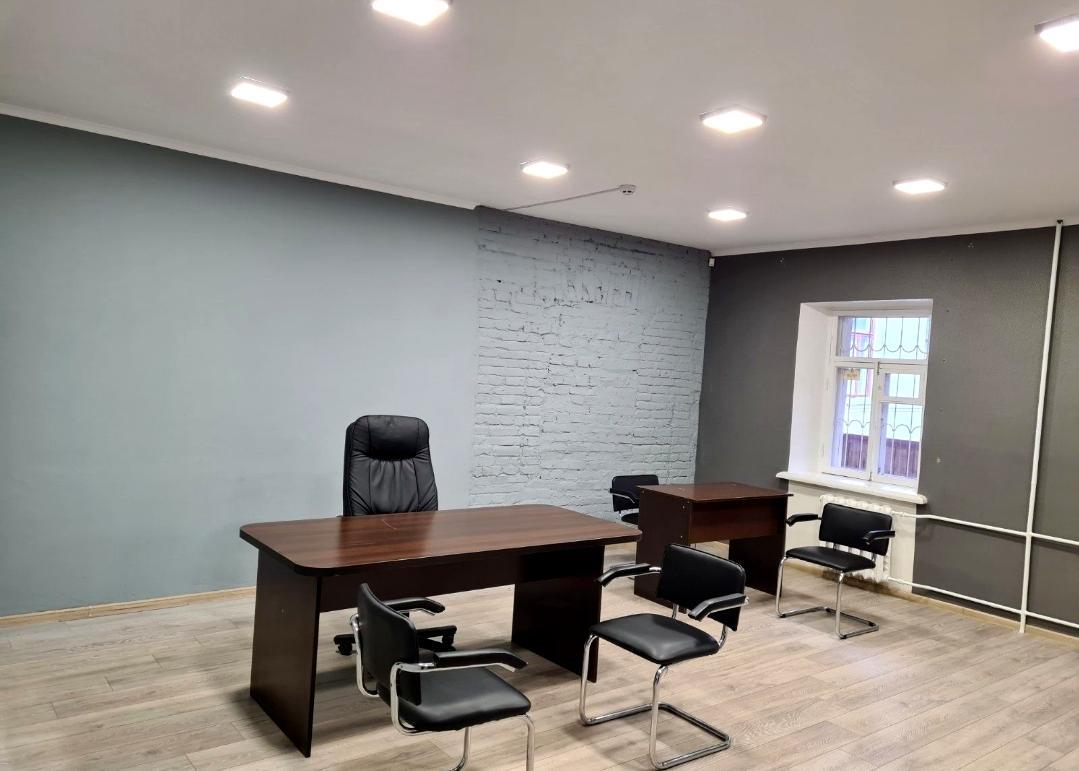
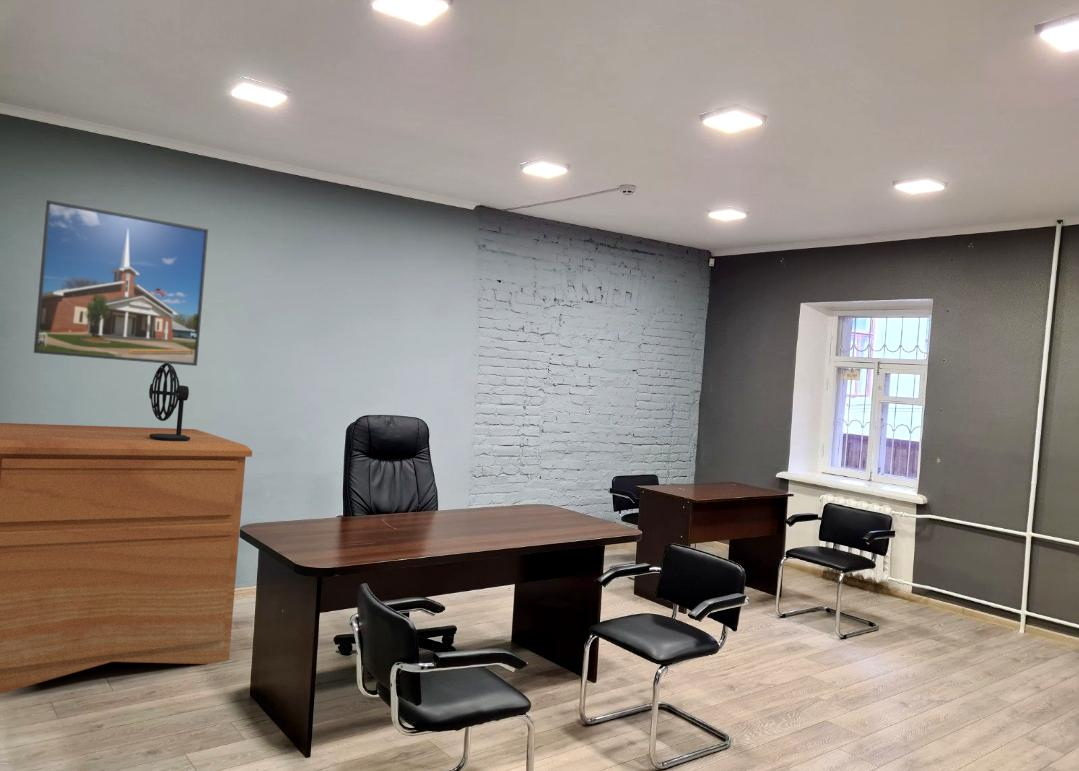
+ desk fan [148,363,190,441]
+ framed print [33,199,209,367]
+ filing cabinet [0,422,253,695]
